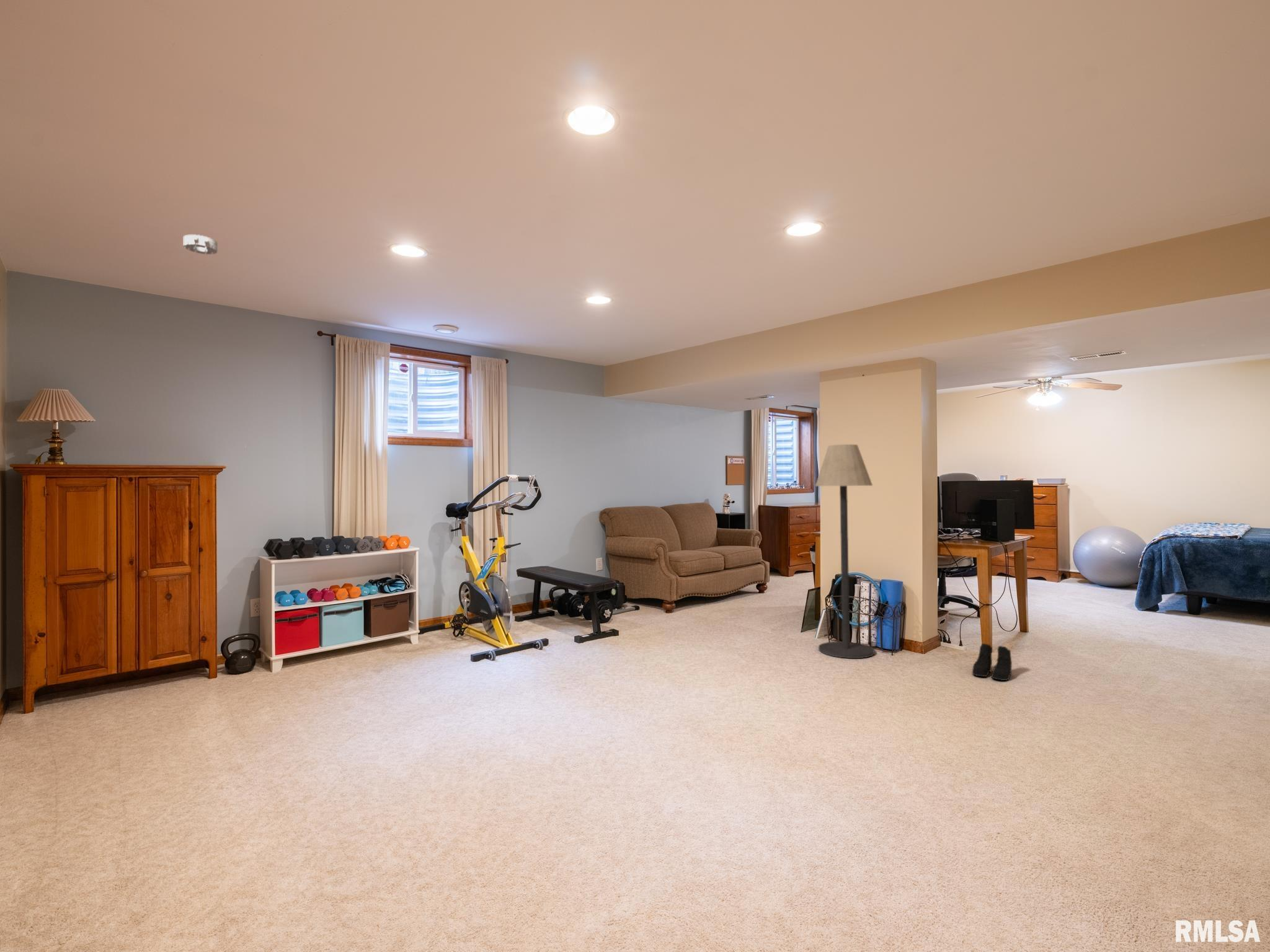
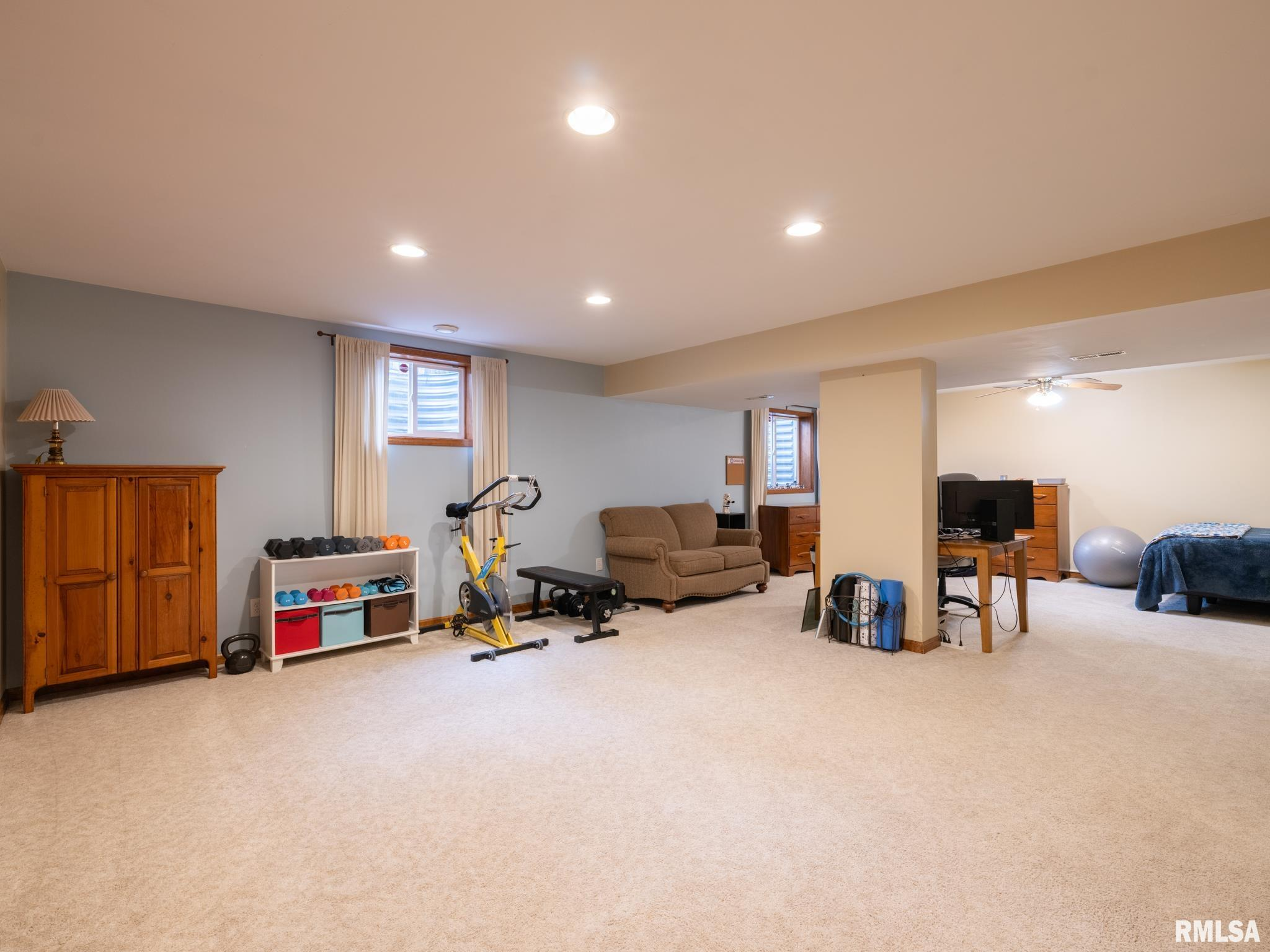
- floor lamp [815,444,875,659]
- boots [972,643,1013,681]
- smoke detector [183,234,218,255]
